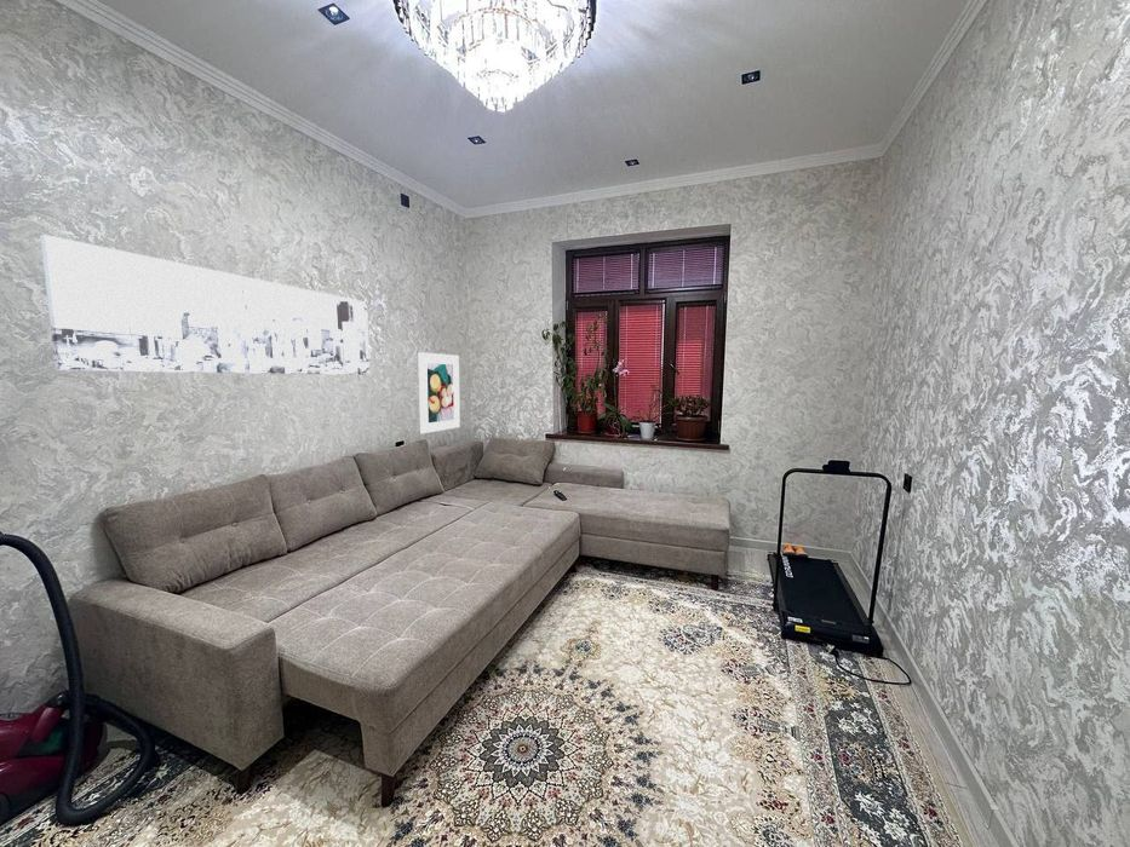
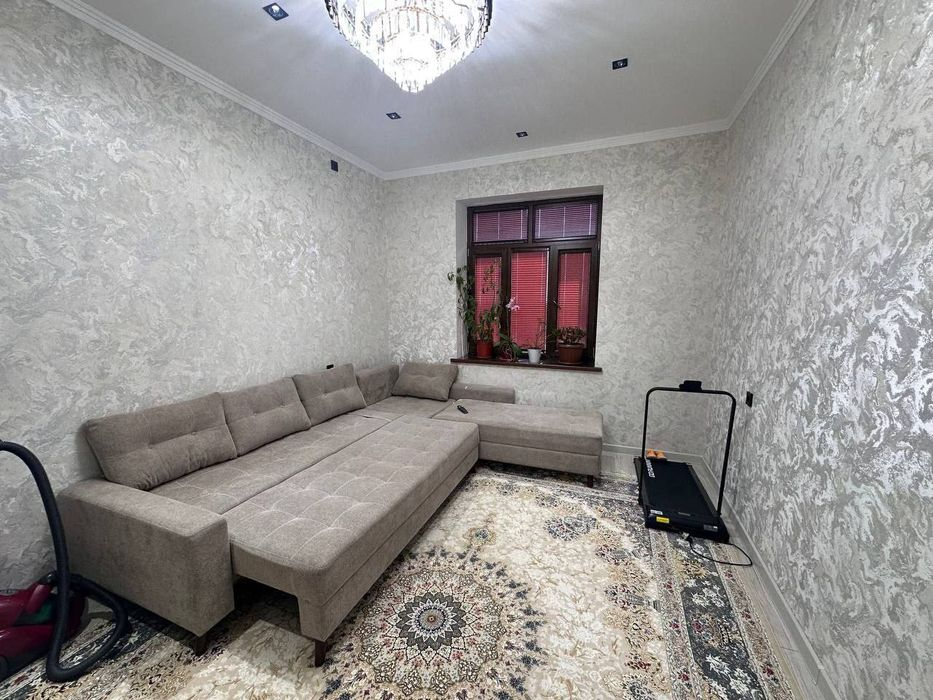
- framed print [417,351,461,434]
- wall art [39,234,371,376]
